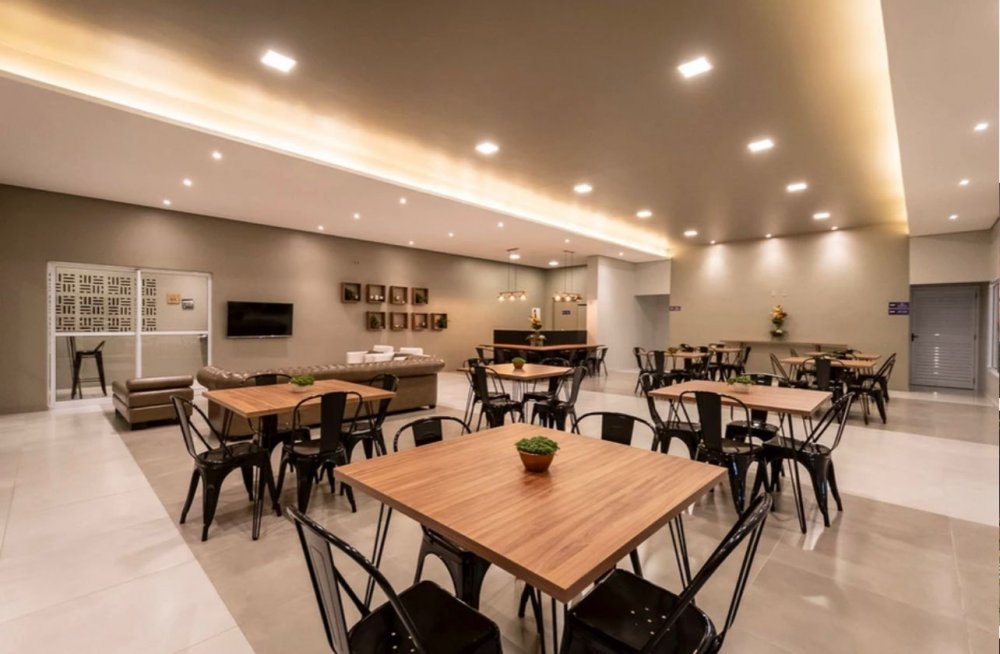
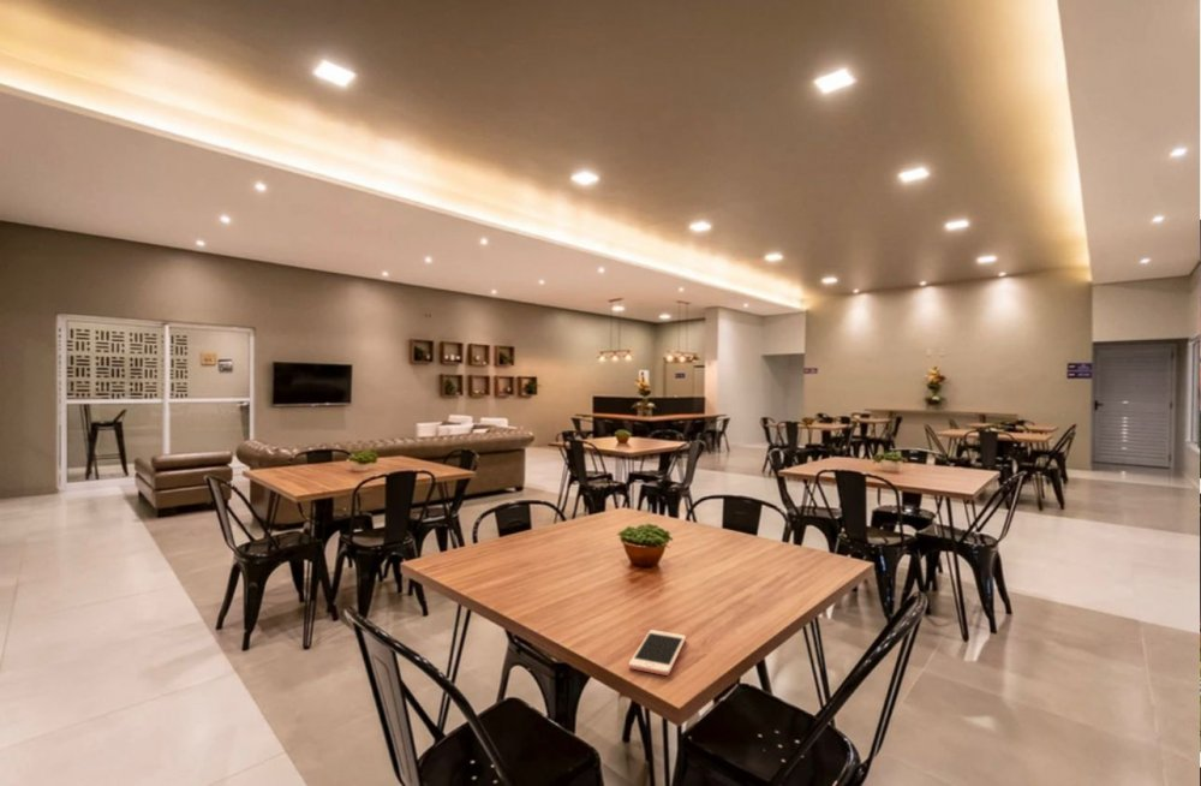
+ cell phone [627,629,687,677]
